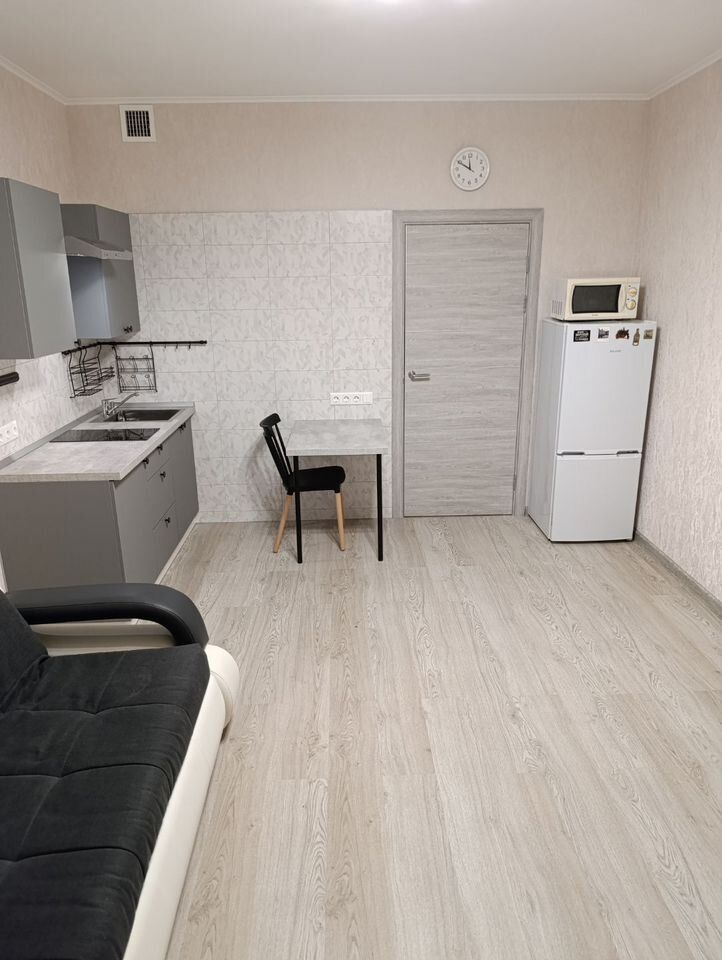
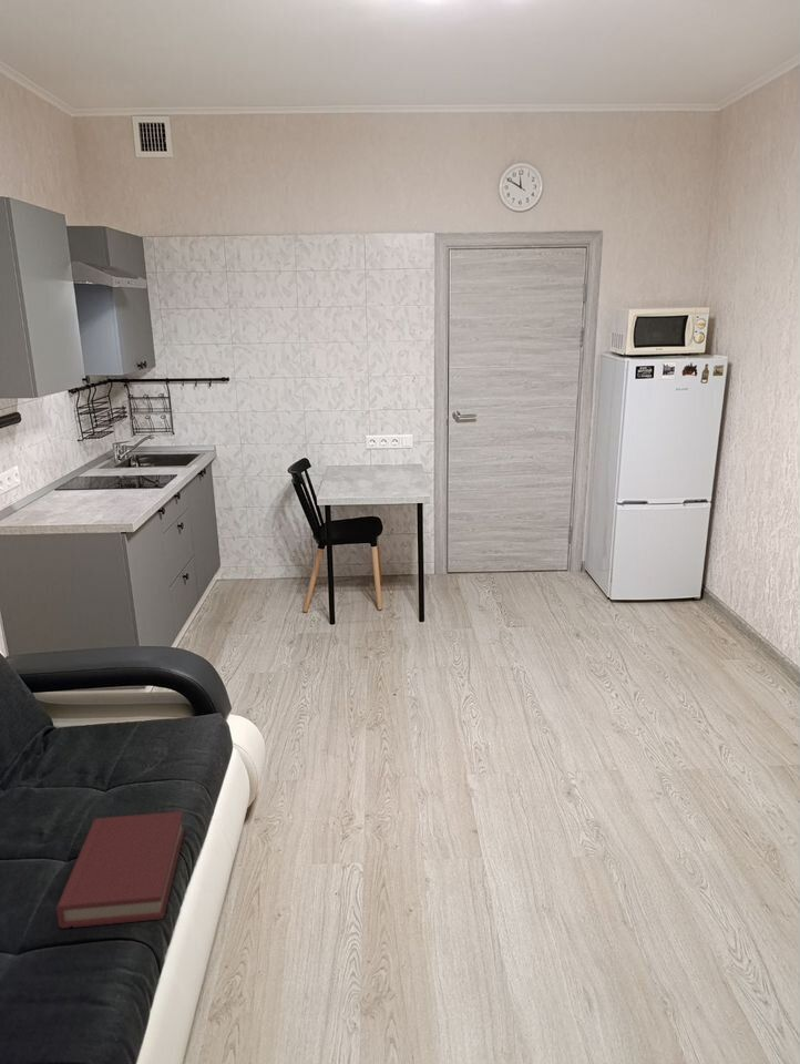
+ hardback book [55,810,185,929]
